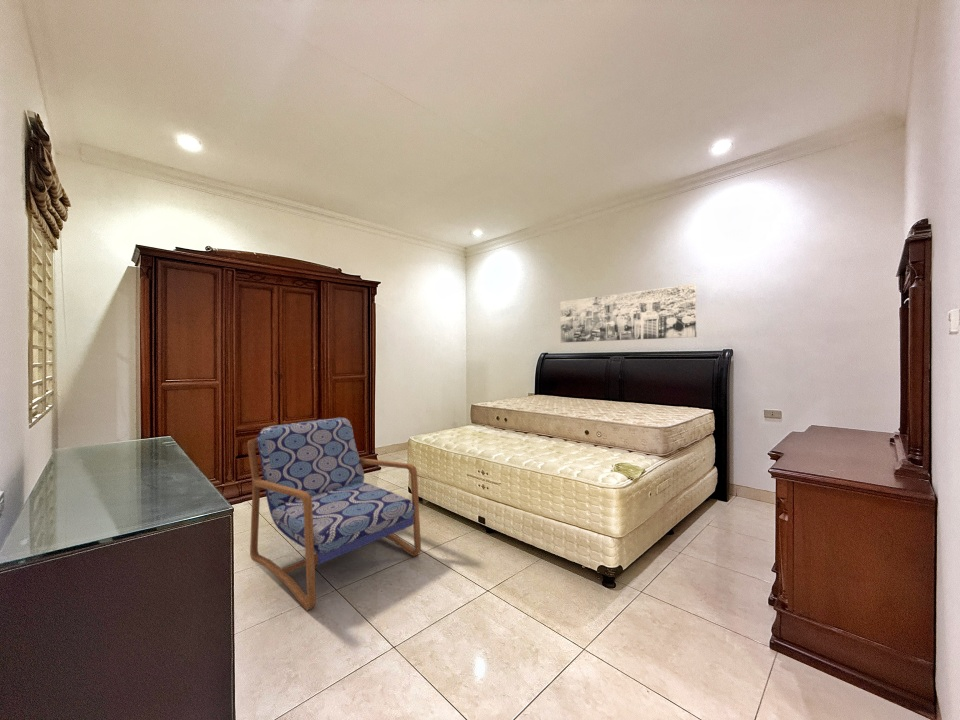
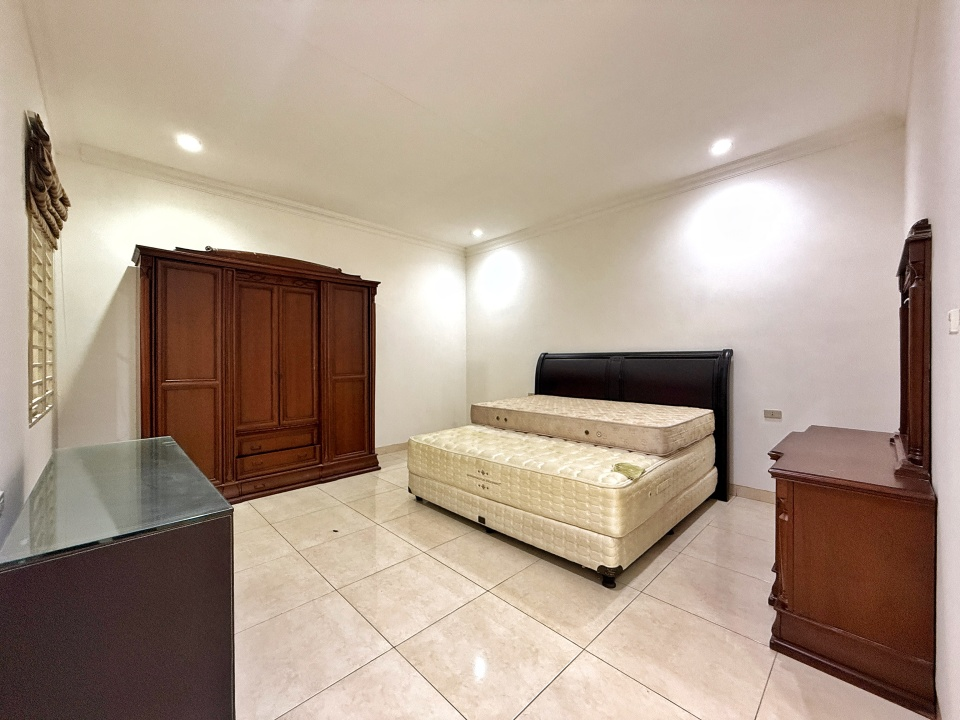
- wall art [559,283,697,344]
- armchair [246,417,422,612]
